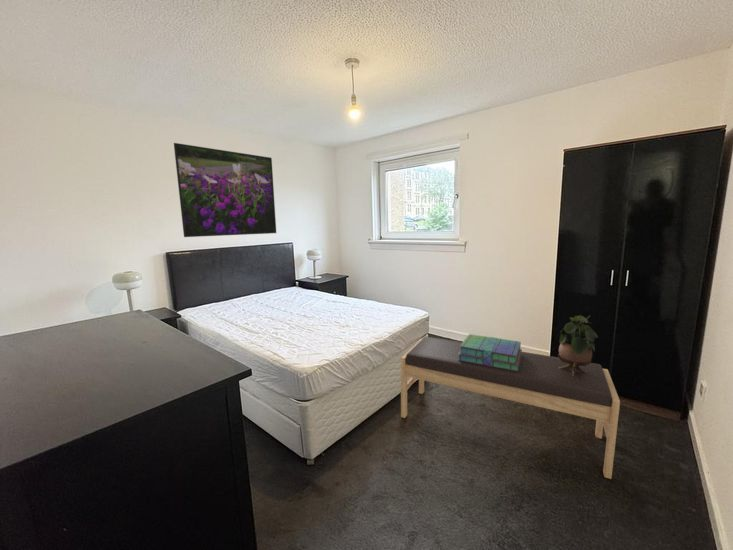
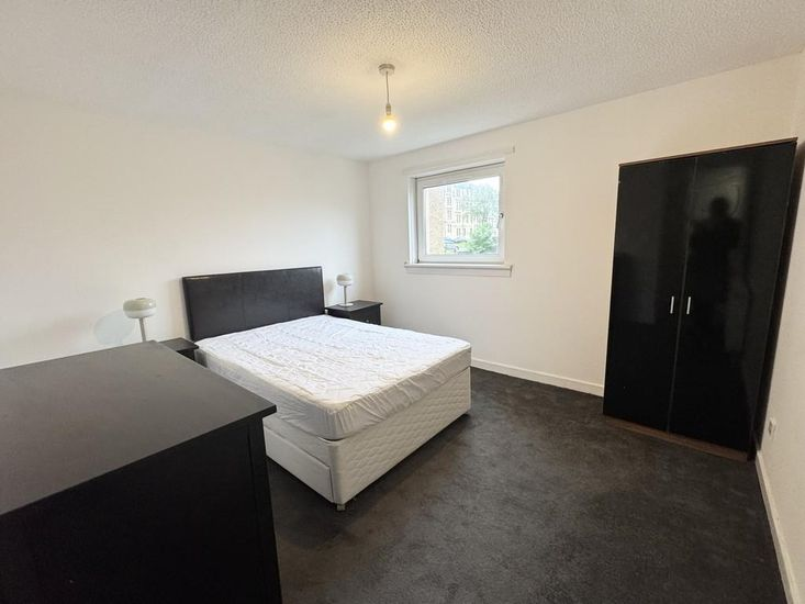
- stack of books [458,333,523,371]
- bench [400,336,621,480]
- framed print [173,142,277,238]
- potted plant [557,314,599,376]
